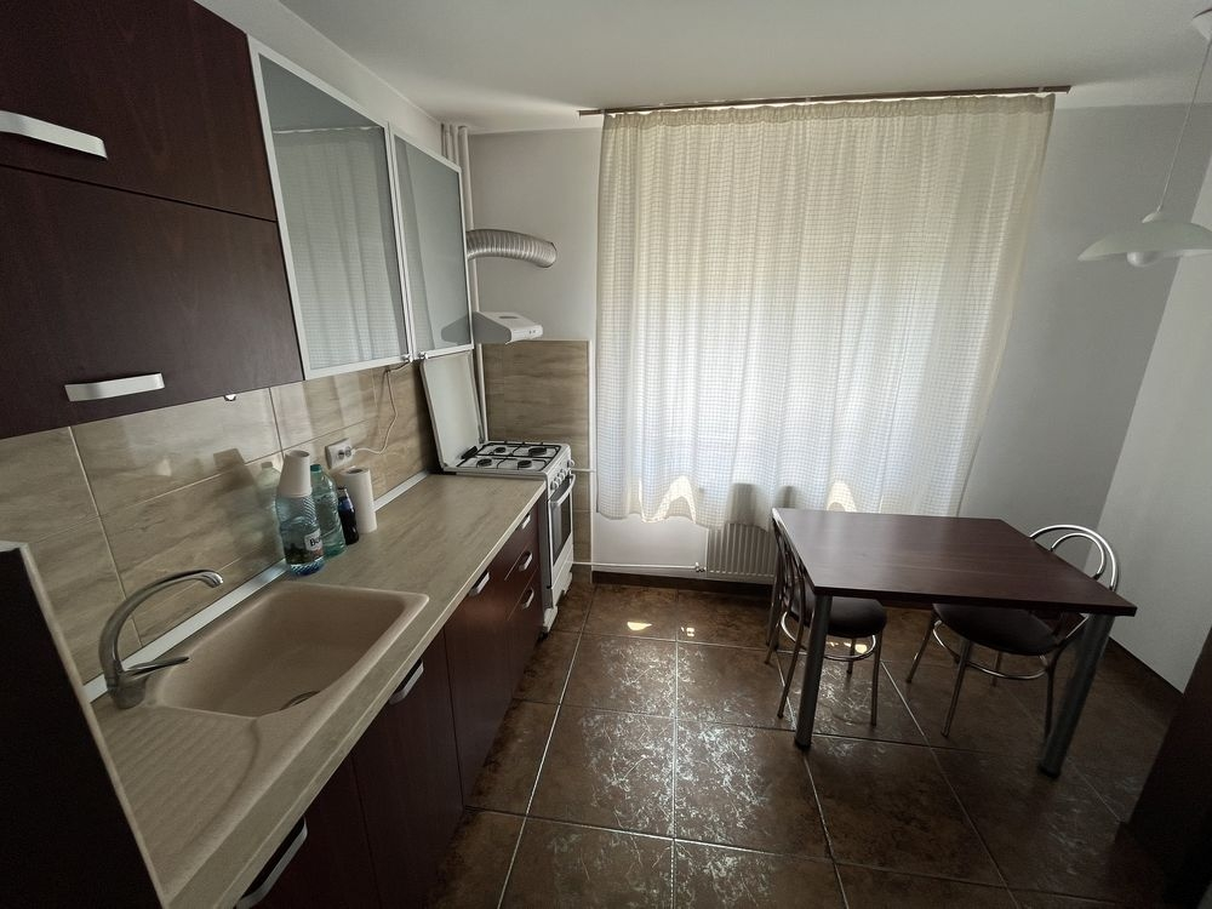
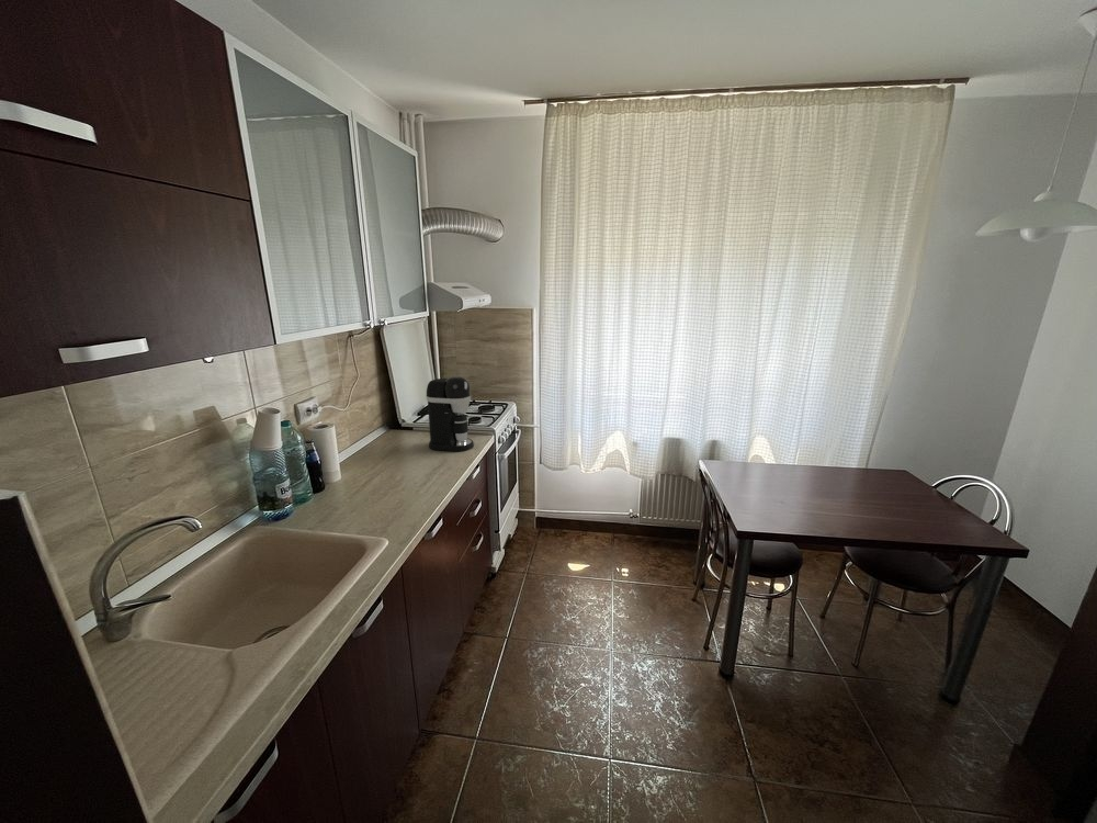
+ coffee maker [425,375,475,452]
